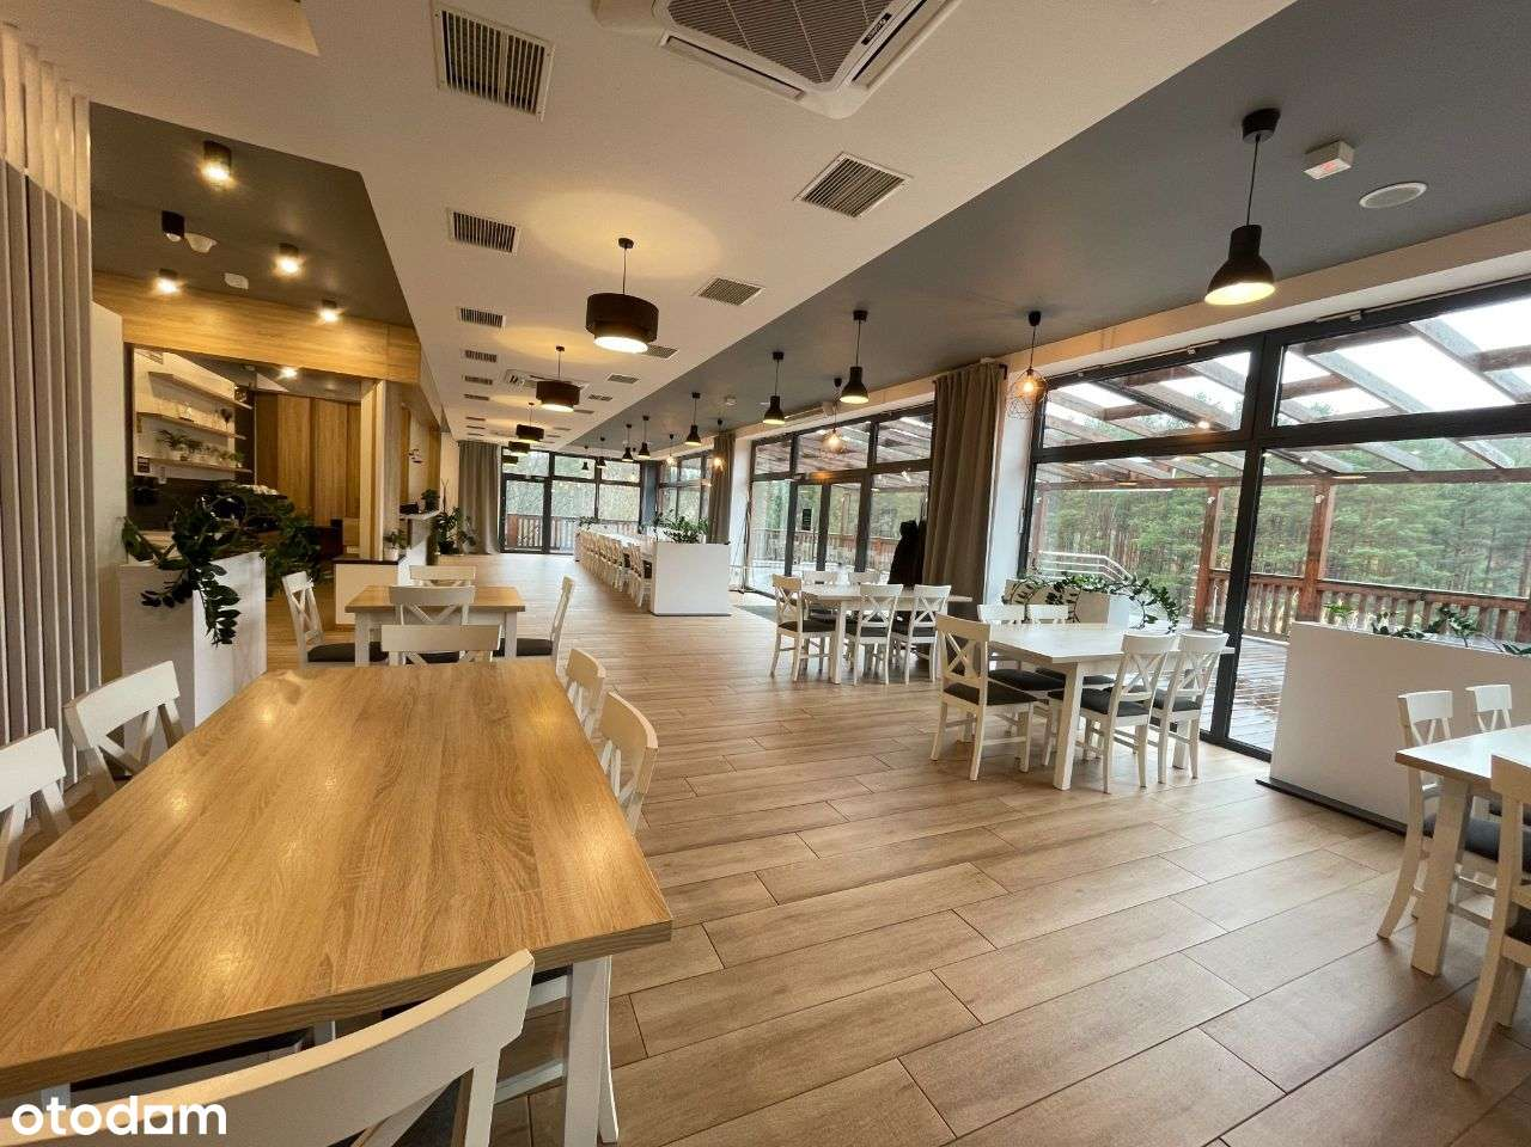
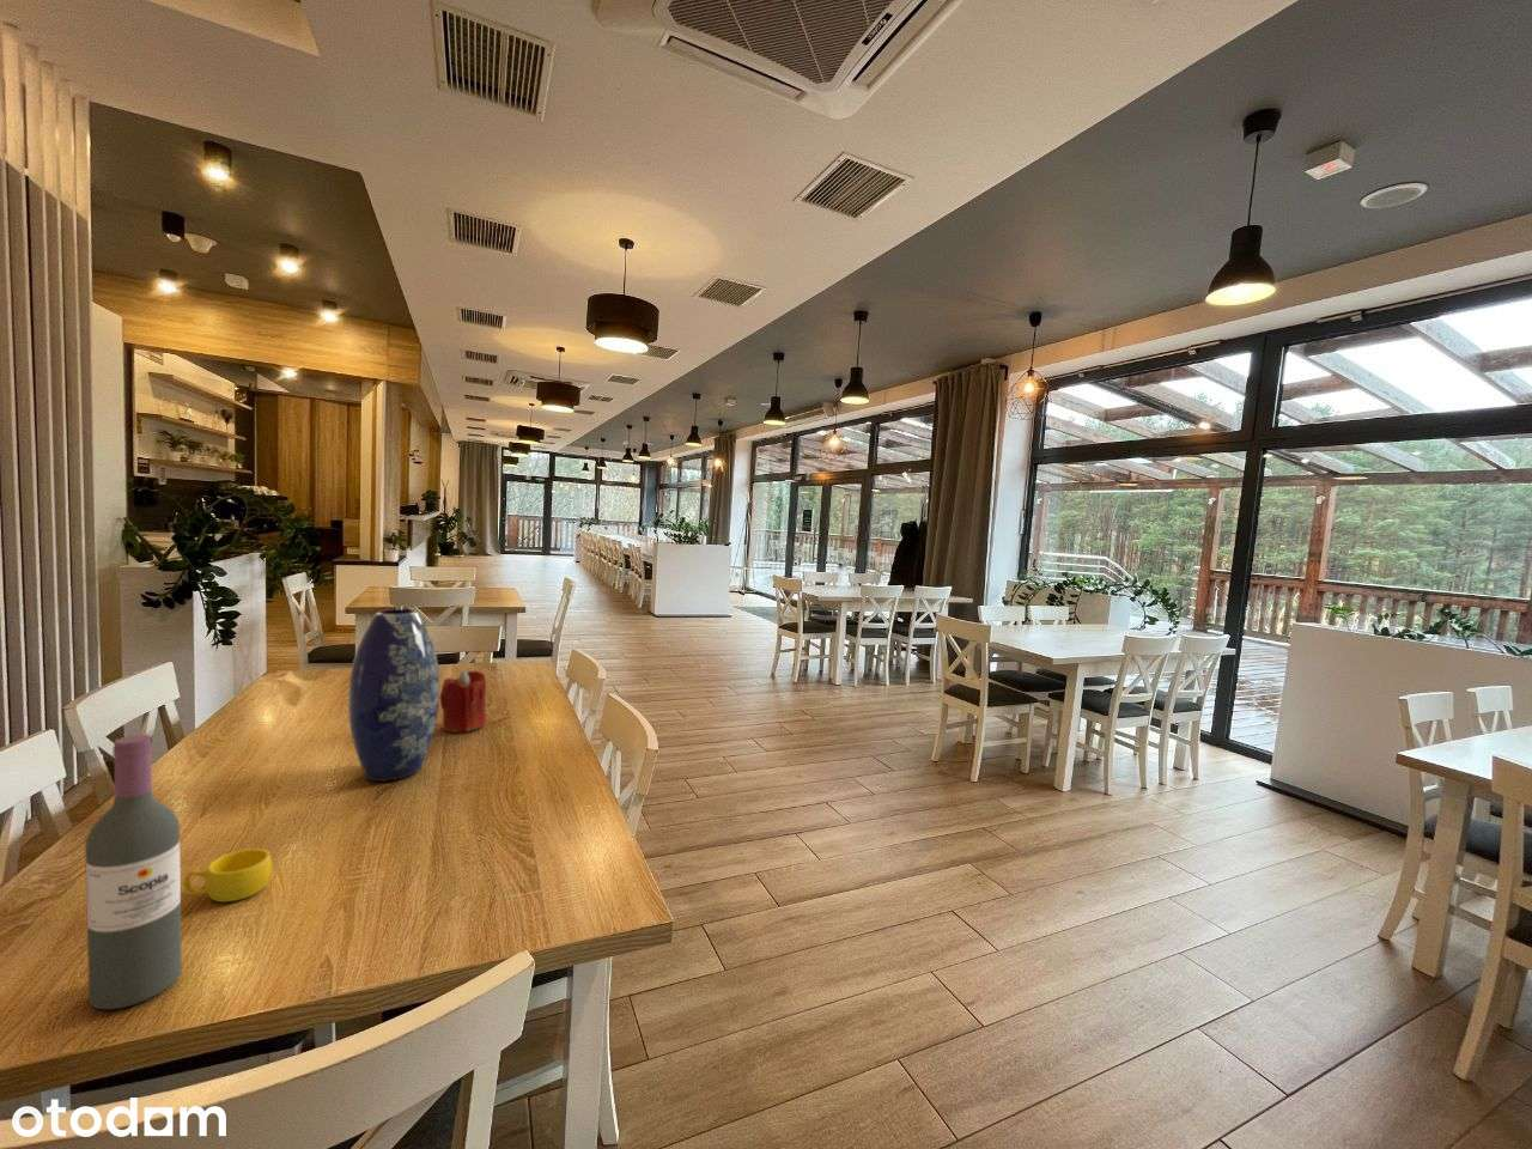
+ cup [182,847,273,904]
+ wine bottle [83,734,183,1010]
+ vase [347,608,440,783]
+ candle [439,669,487,734]
